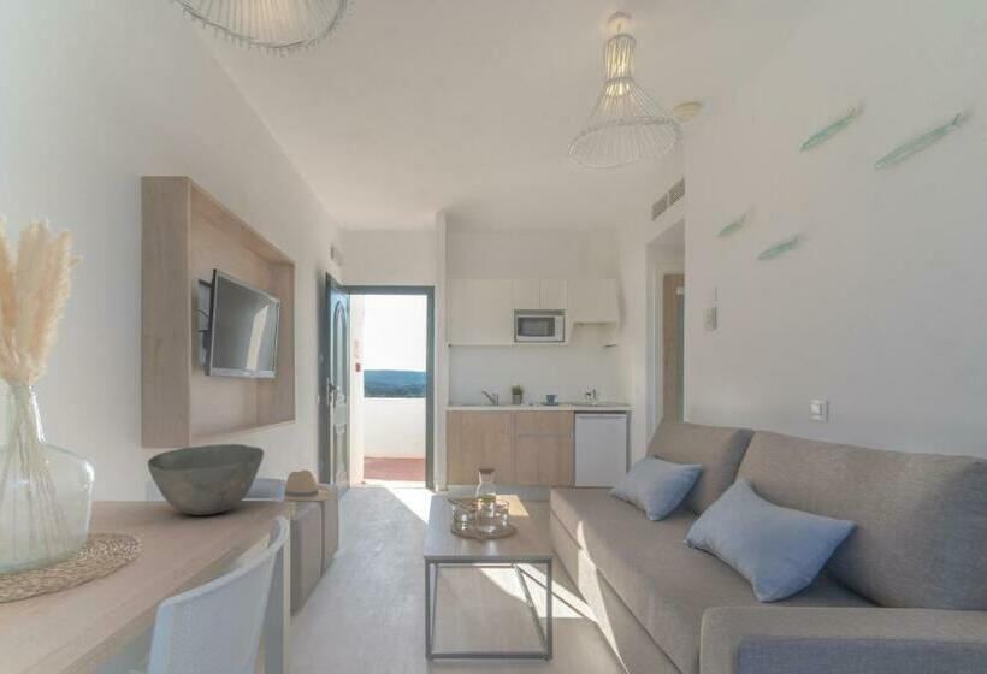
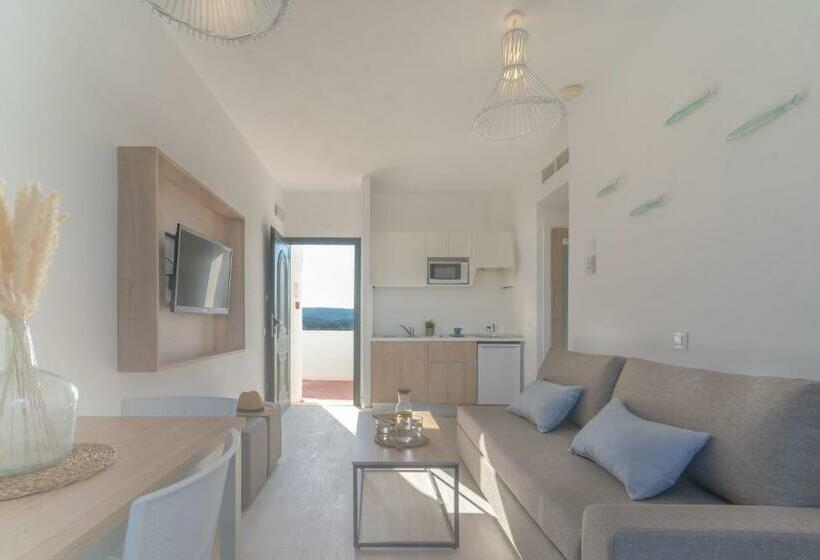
- bowl [147,443,265,516]
